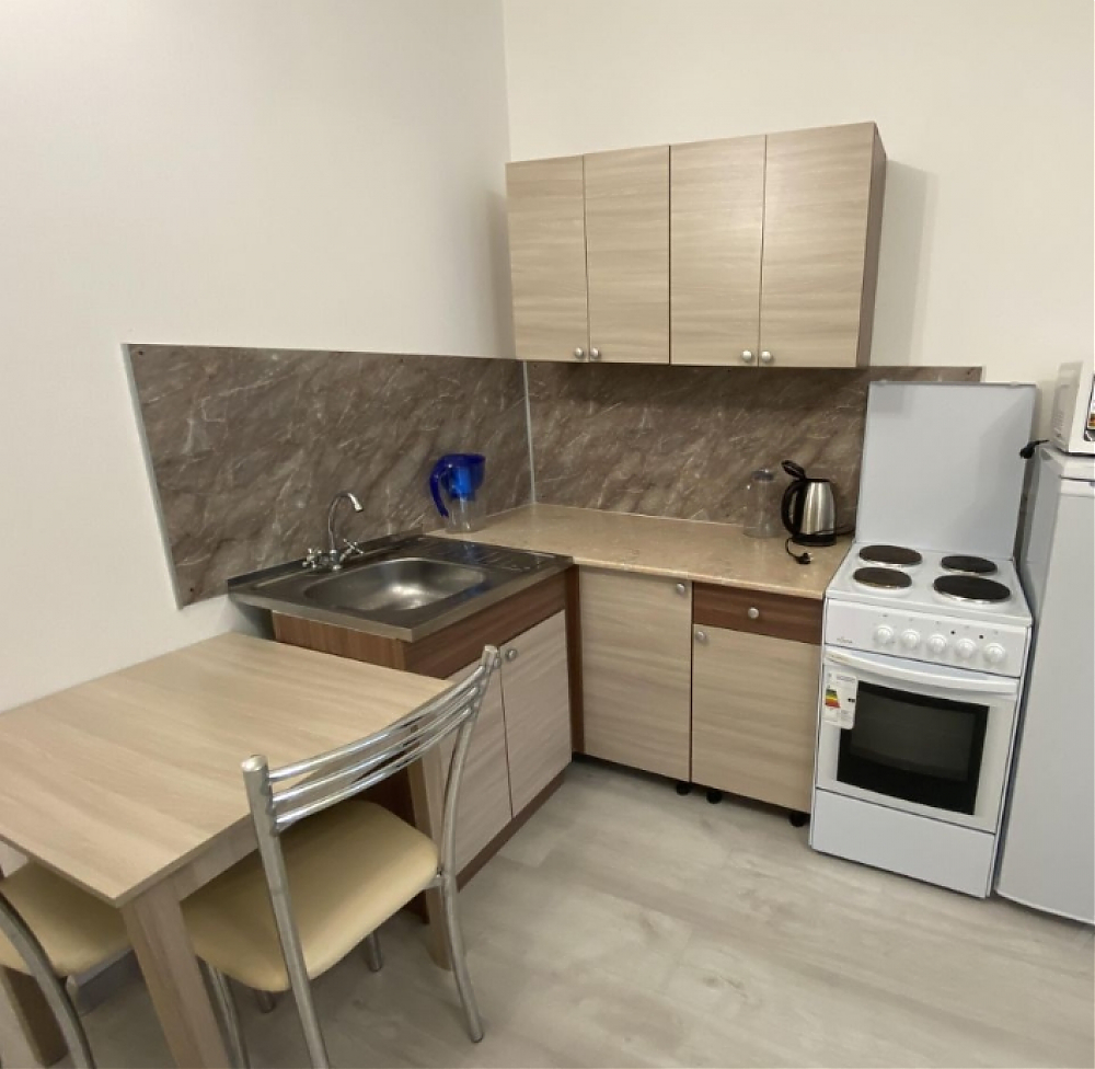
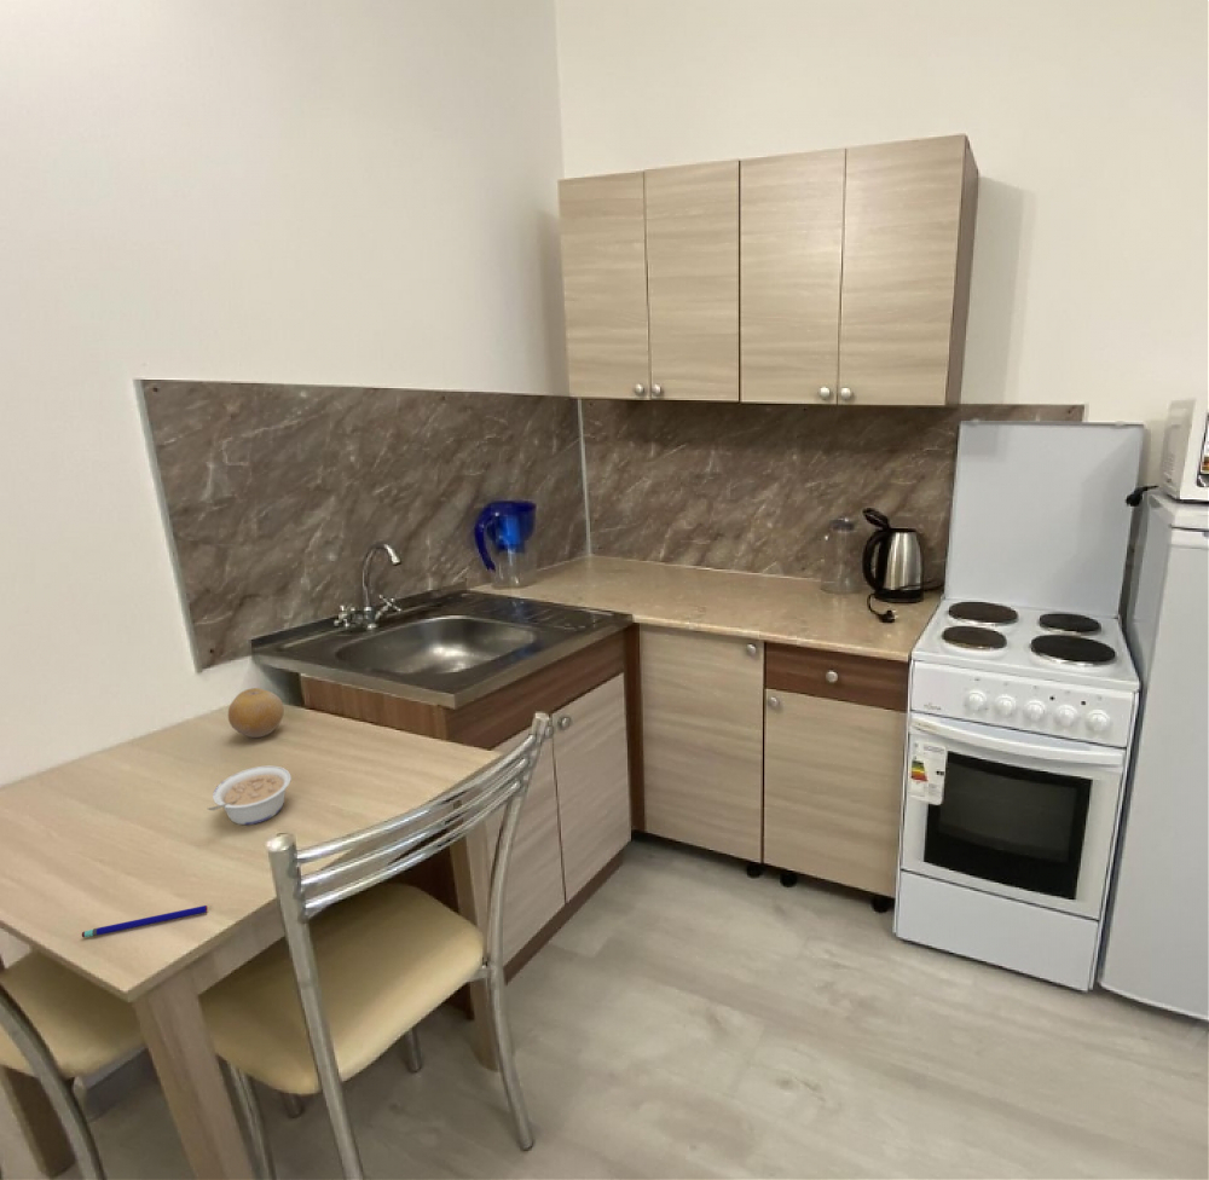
+ pen [81,904,208,938]
+ fruit [227,687,285,739]
+ legume [207,765,293,826]
